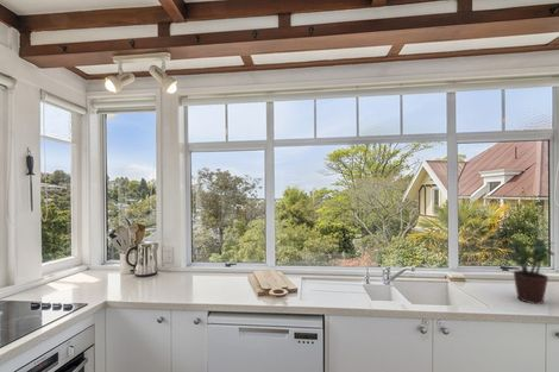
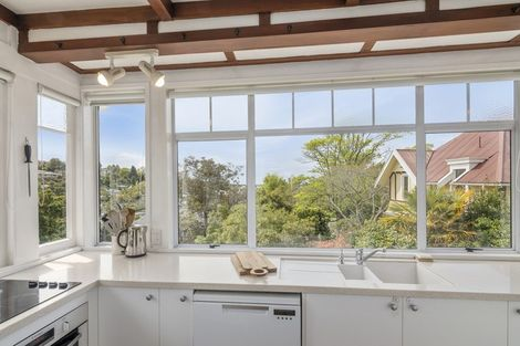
- potted plant [503,233,555,305]
